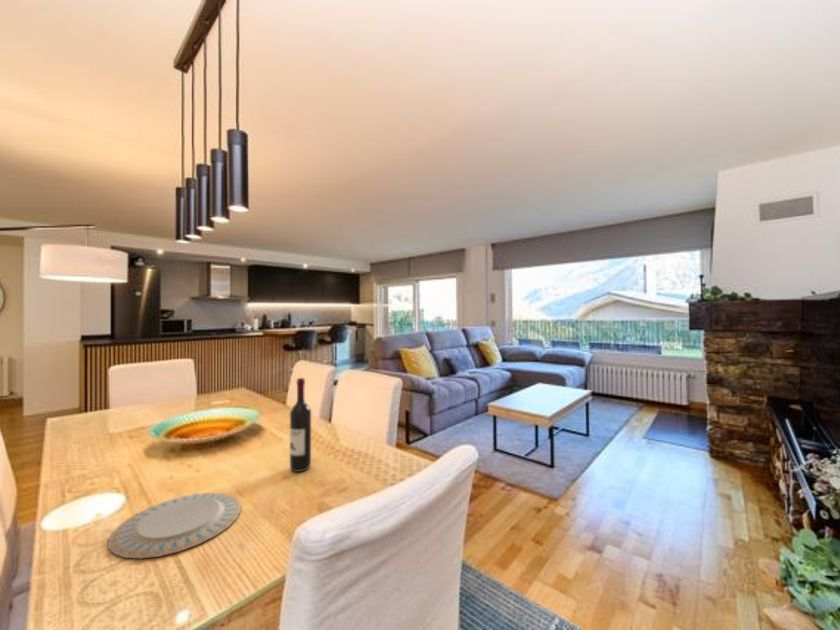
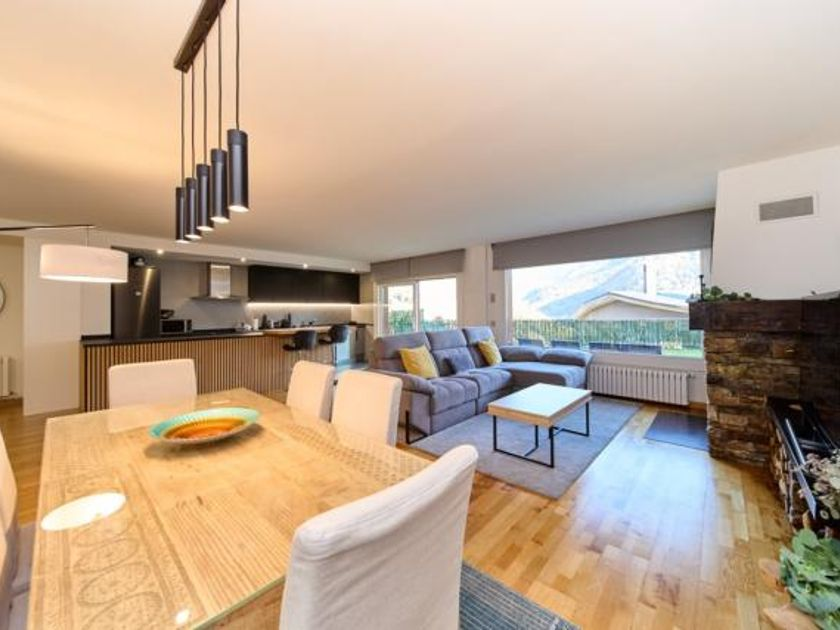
- chinaware [107,492,242,560]
- wine bottle [289,377,312,473]
